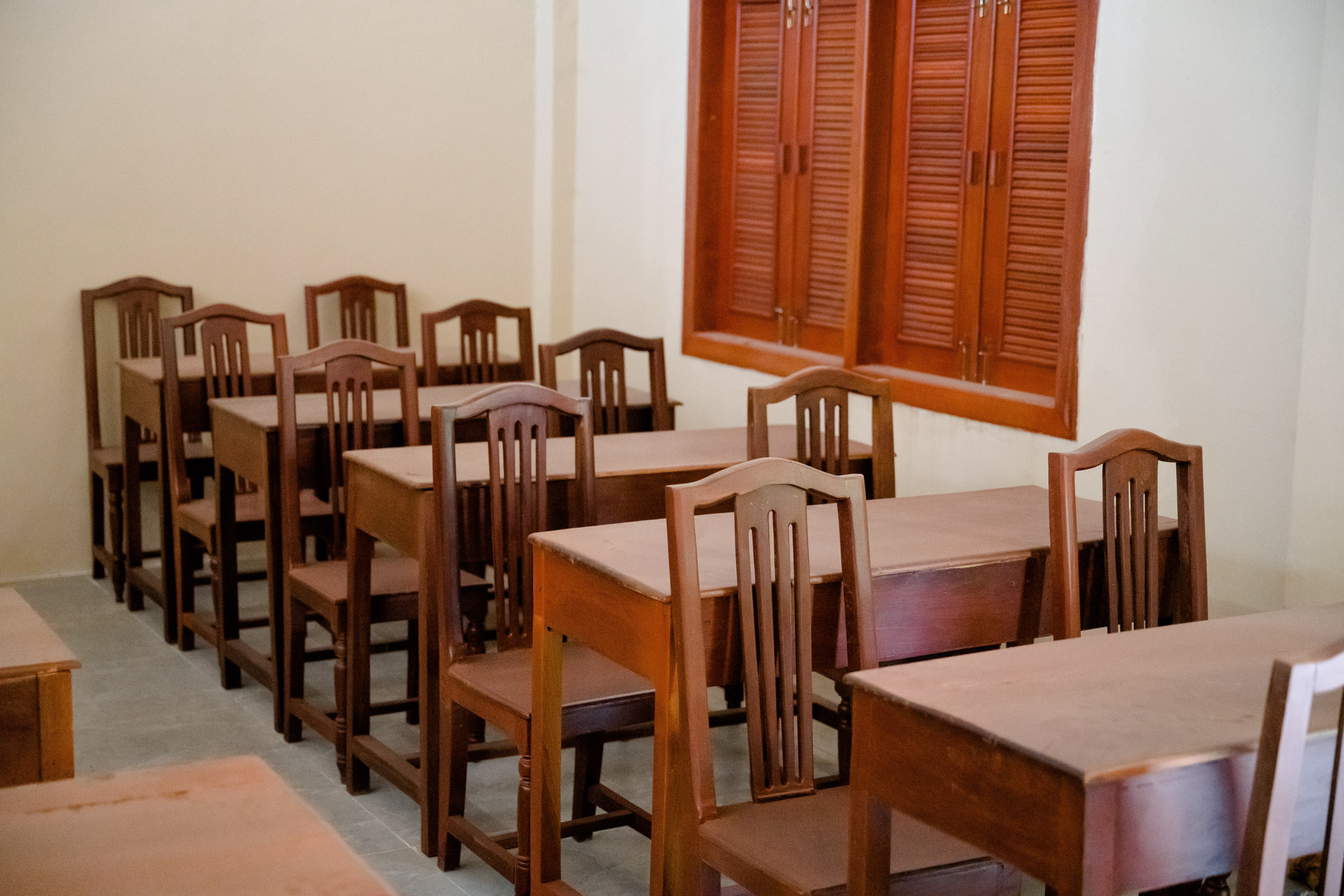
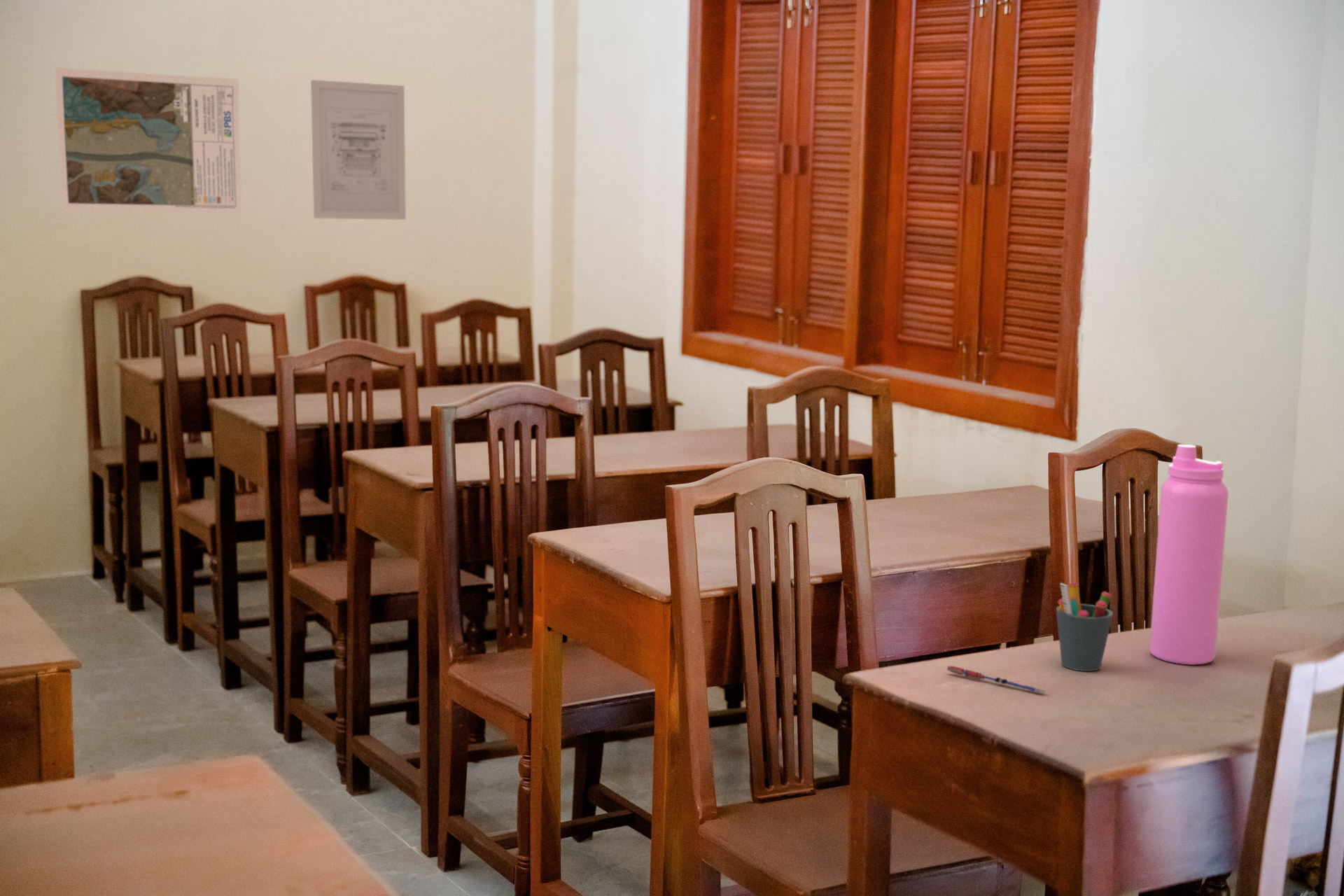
+ wall art [310,79,407,221]
+ pen holder [1056,582,1114,672]
+ pen [946,665,1046,695]
+ map [55,67,243,214]
+ water bottle [1149,444,1229,666]
